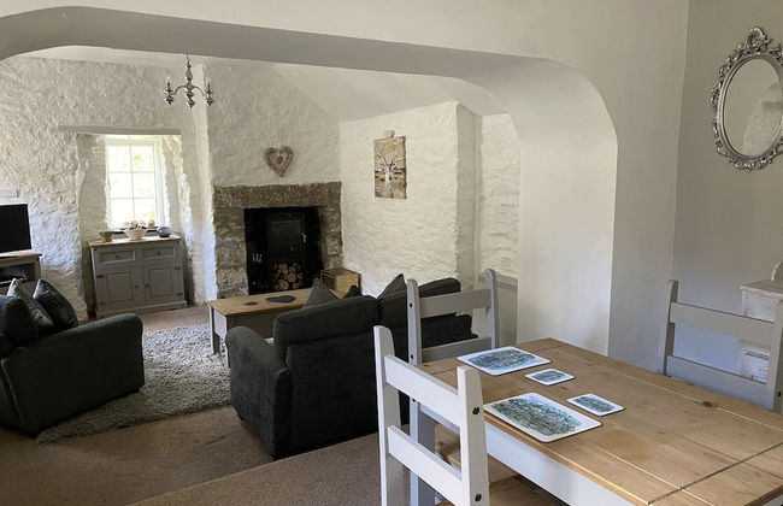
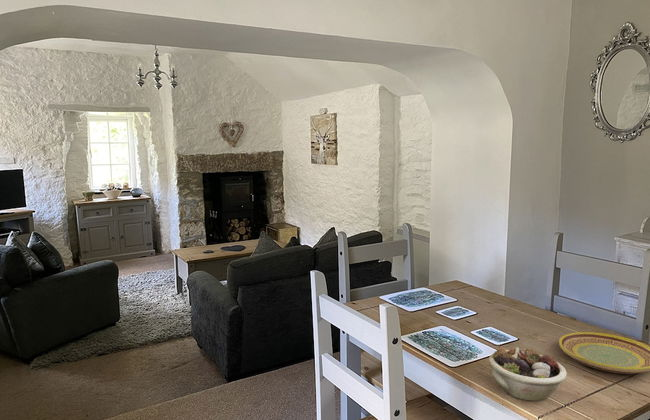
+ succulent planter [488,346,568,402]
+ plate [558,331,650,375]
